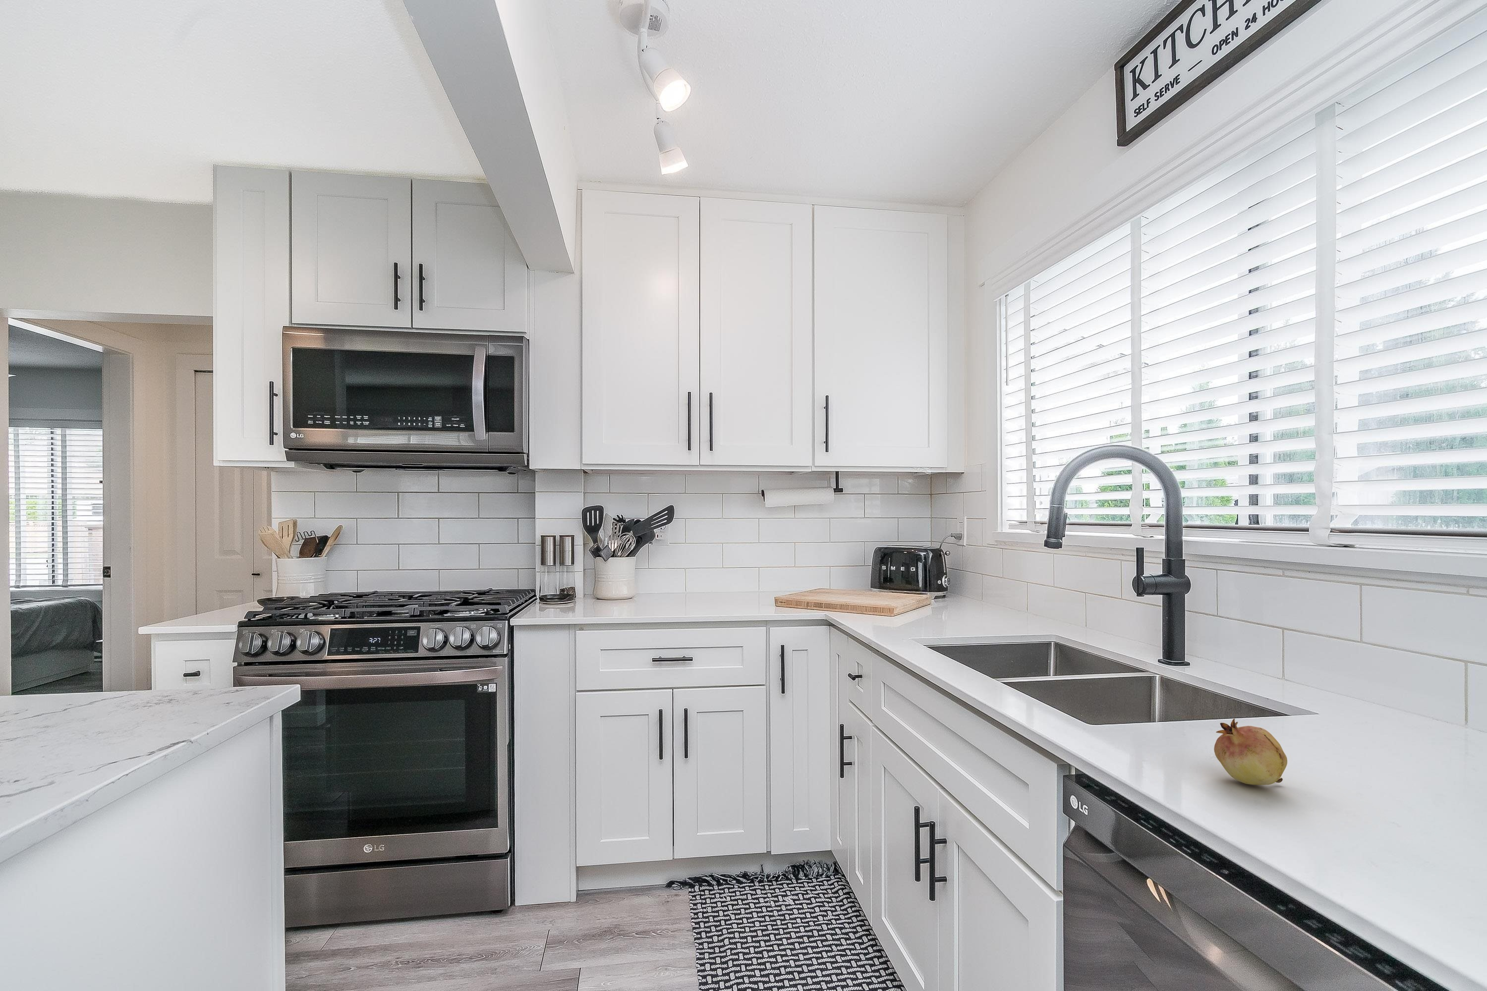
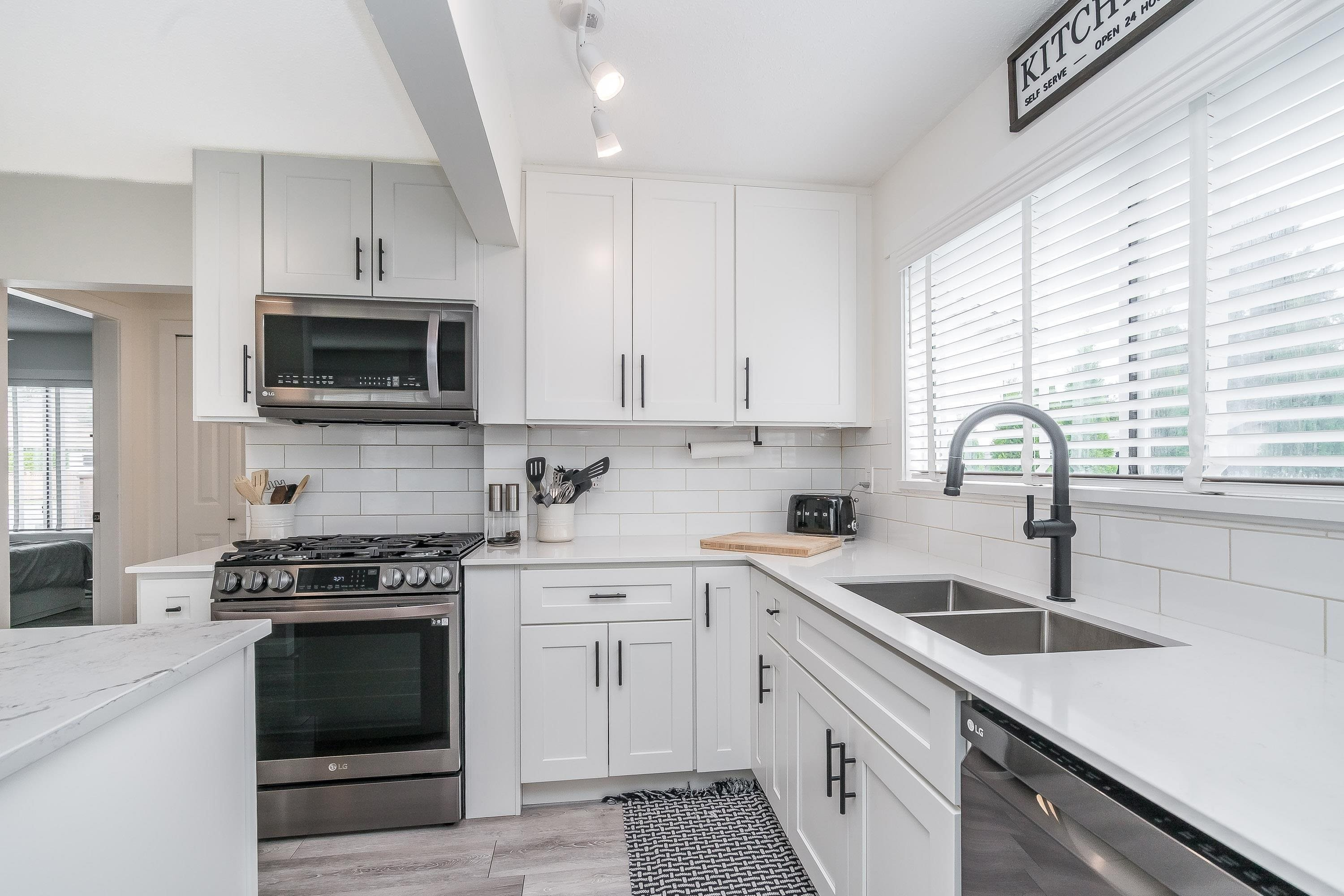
- fruit [1214,718,1288,785]
